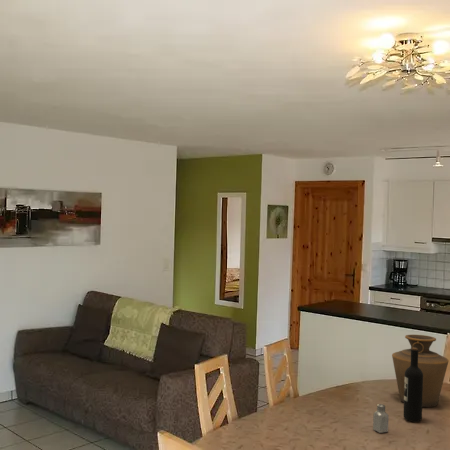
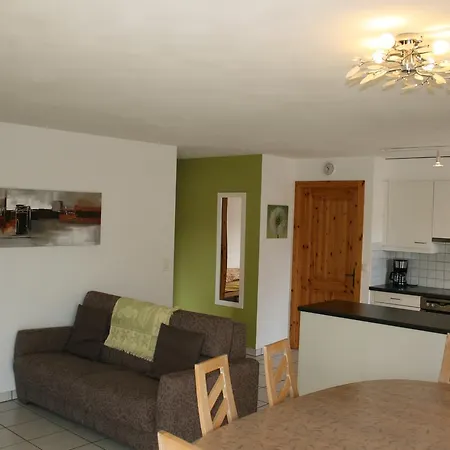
- vase [391,334,449,408]
- wine bottle [403,348,423,423]
- saltshaker [372,403,390,434]
